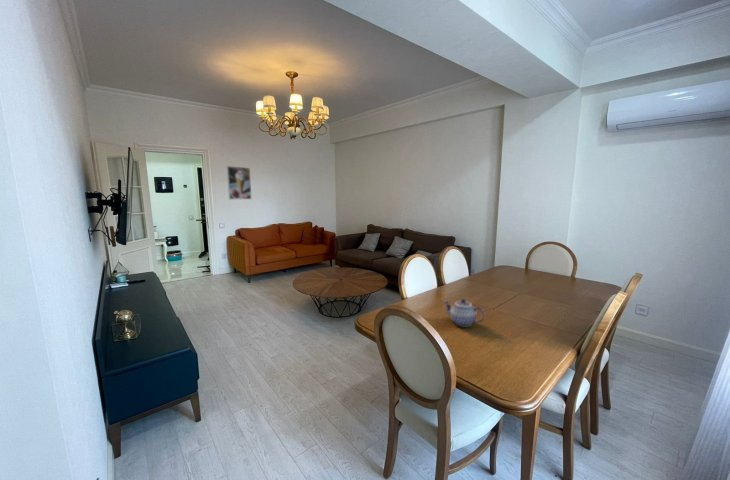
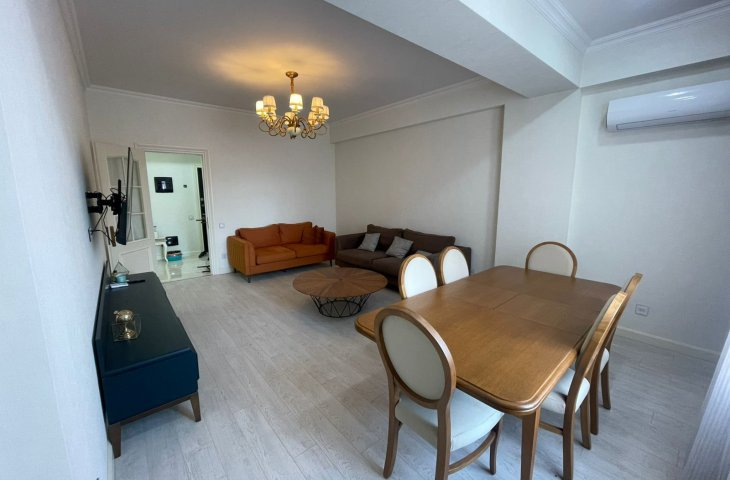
- teapot [442,298,486,327]
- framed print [226,165,253,200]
